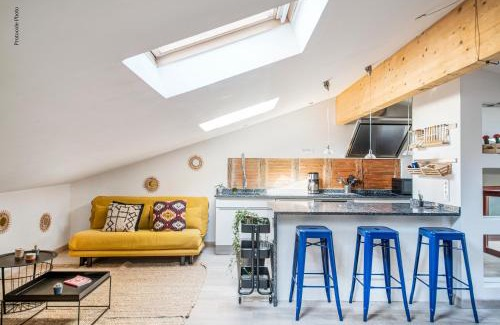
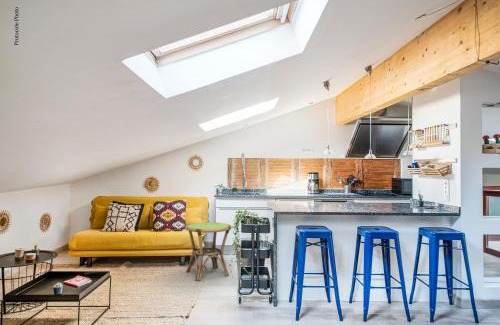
+ side table [184,222,233,282]
